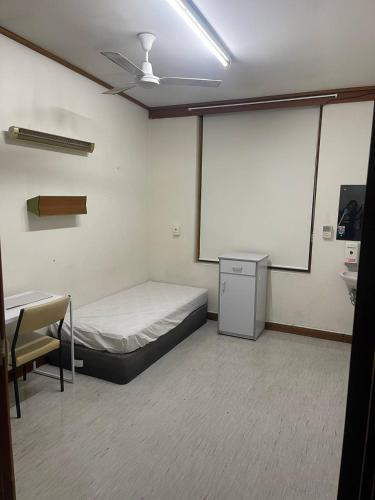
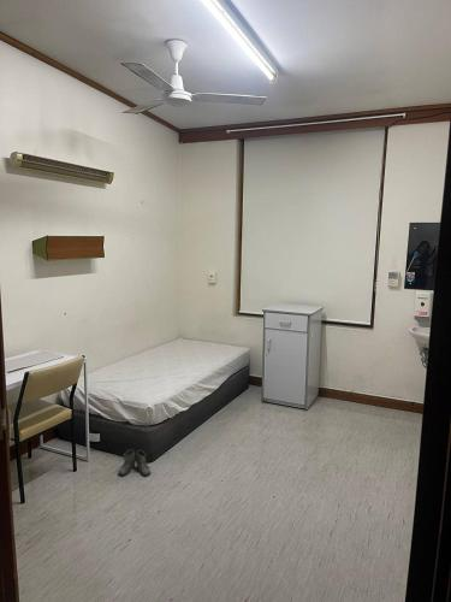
+ boots [117,448,152,478]
